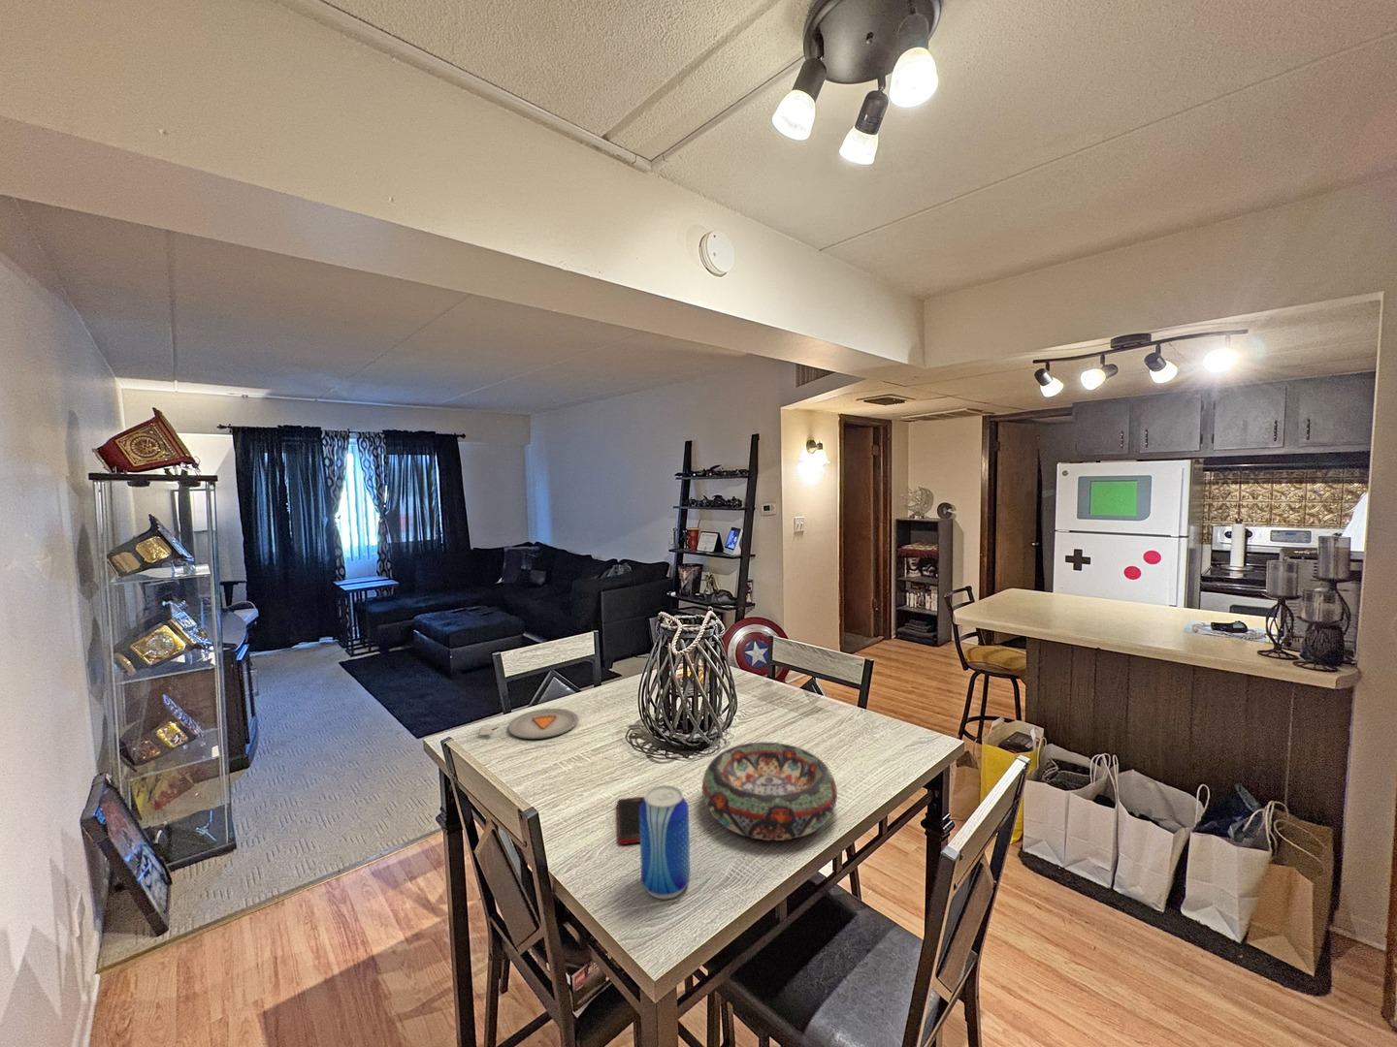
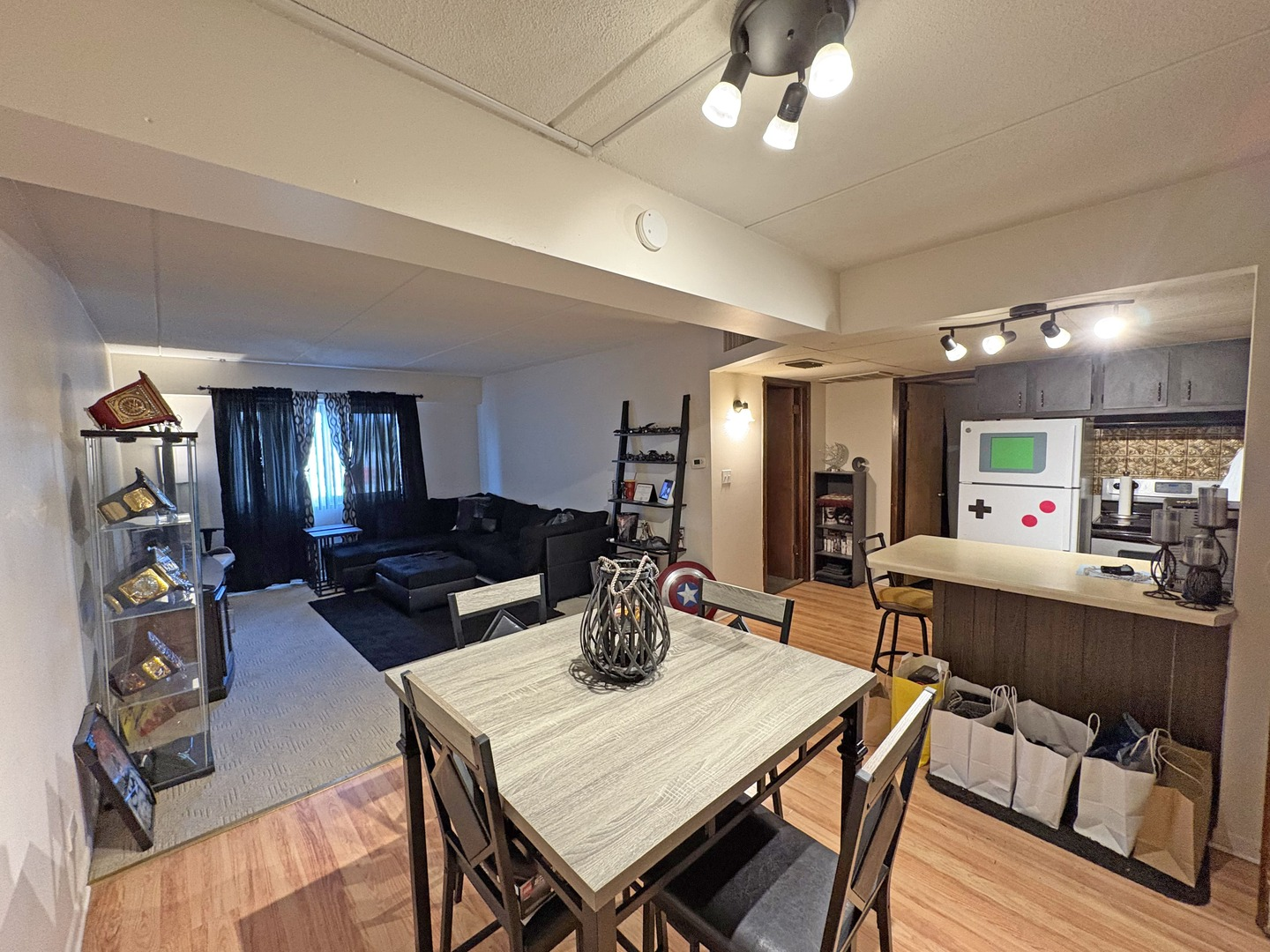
- beer can [639,784,691,900]
- decorative bowl [702,741,838,841]
- cell phone [616,796,645,846]
- dinner plate [479,707,580,740]
